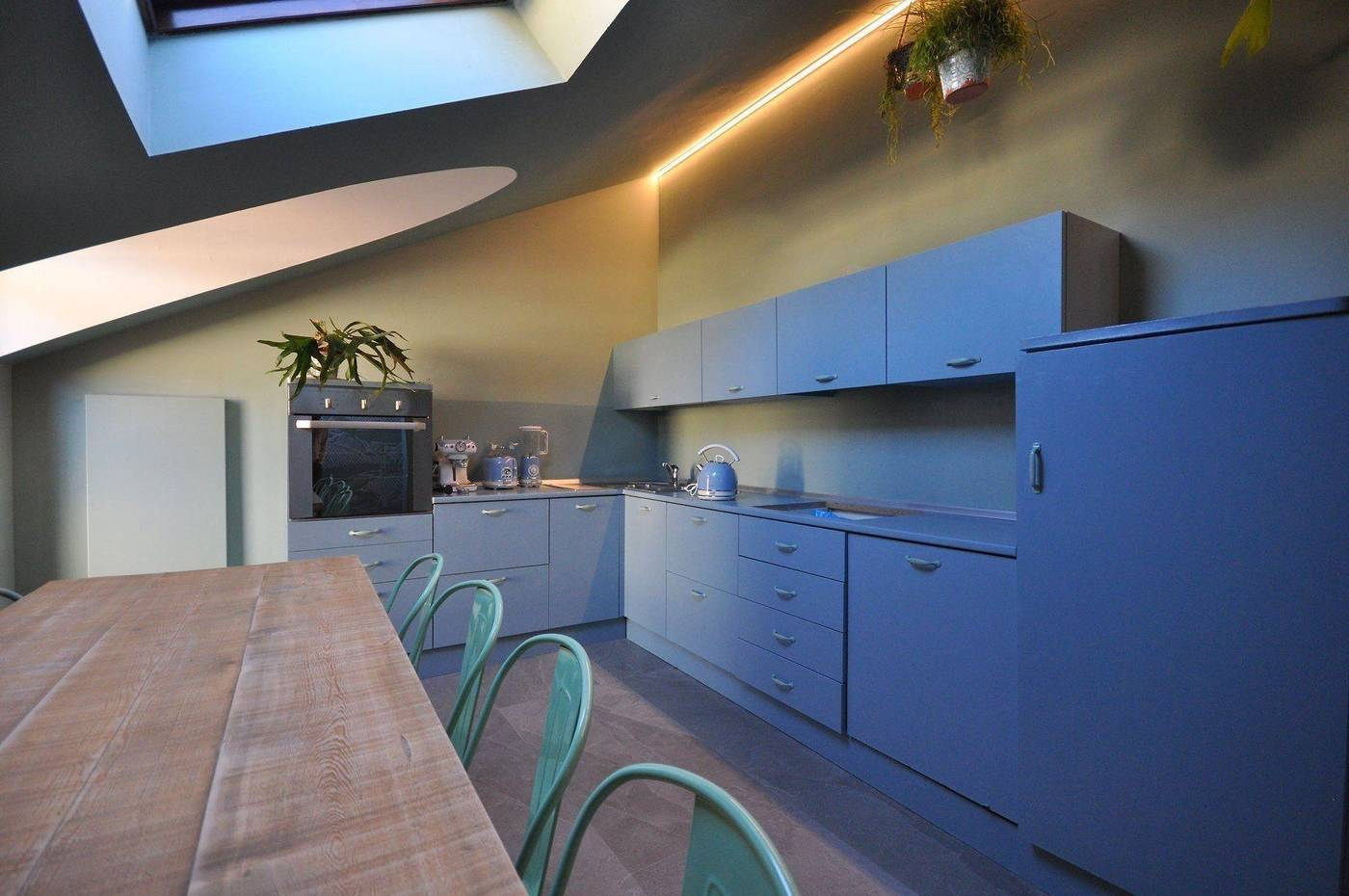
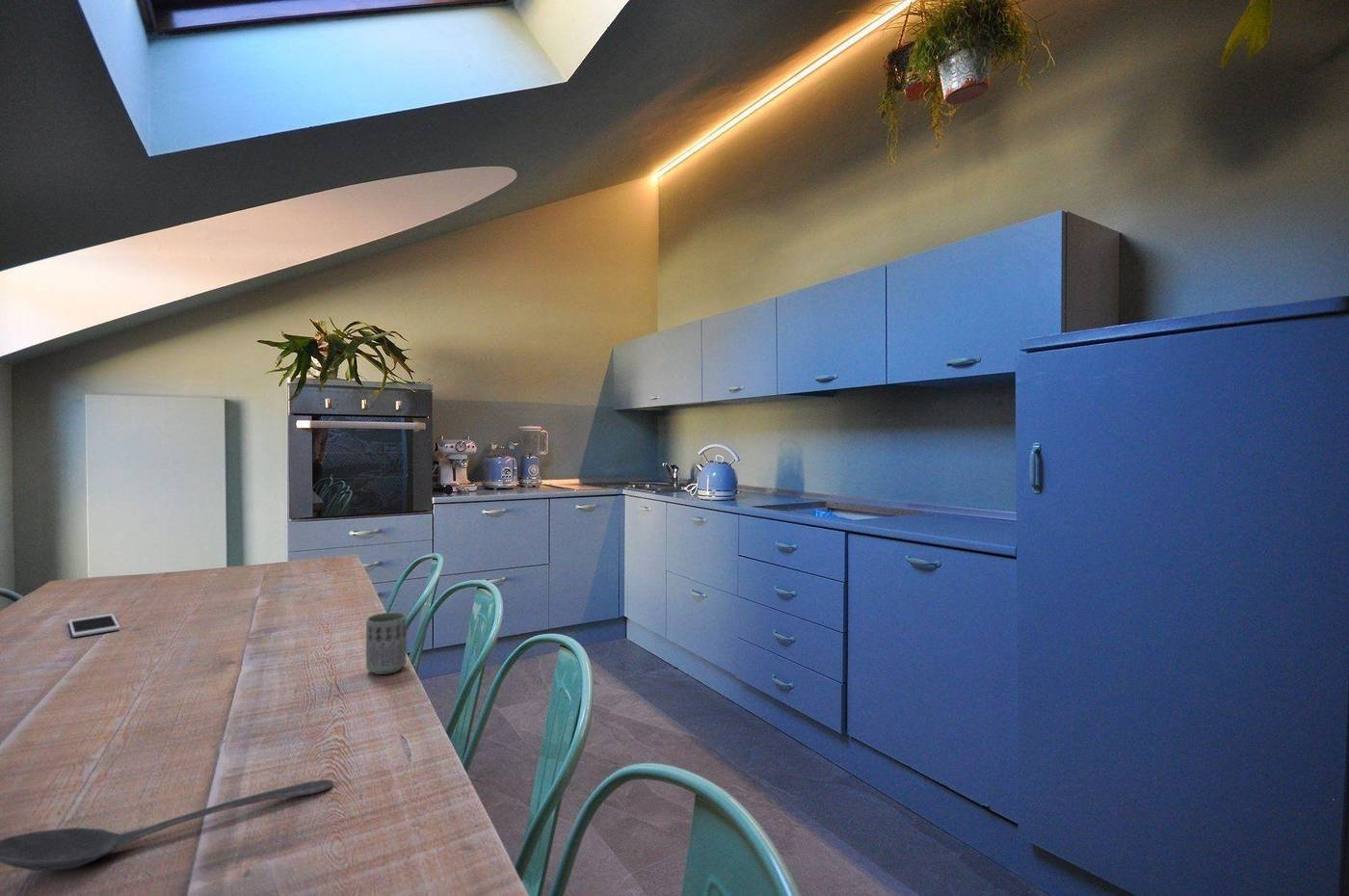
+ cell phone [67,613,121,638]
+ cup [365,612,408,675]
+ stirrer [0,778,333,872]
